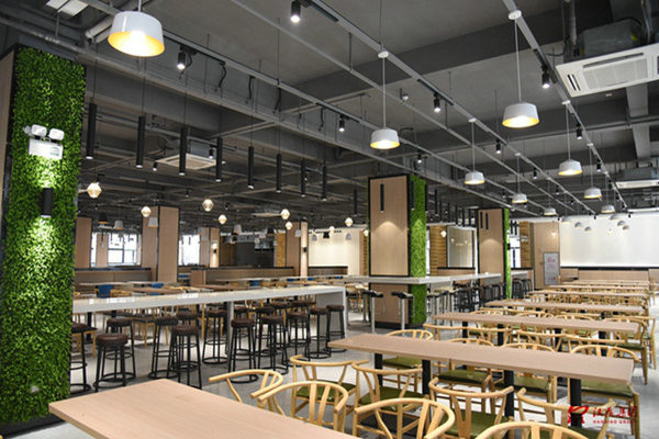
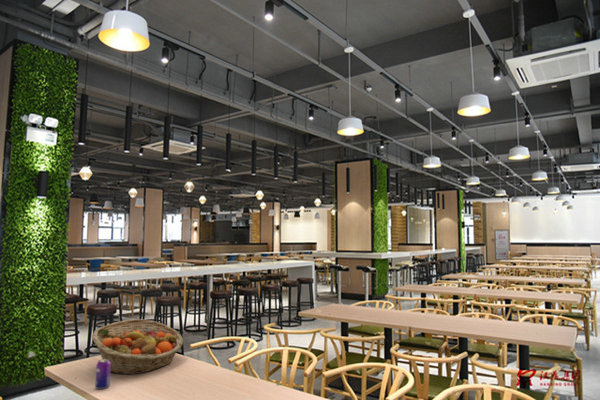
+ beverage can [94,359,111,390]
+ fruit basket [91,318,184,375]
